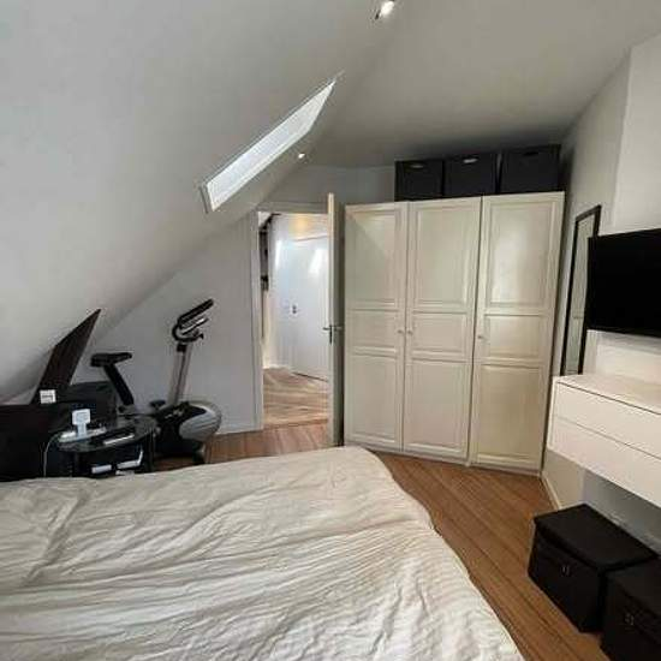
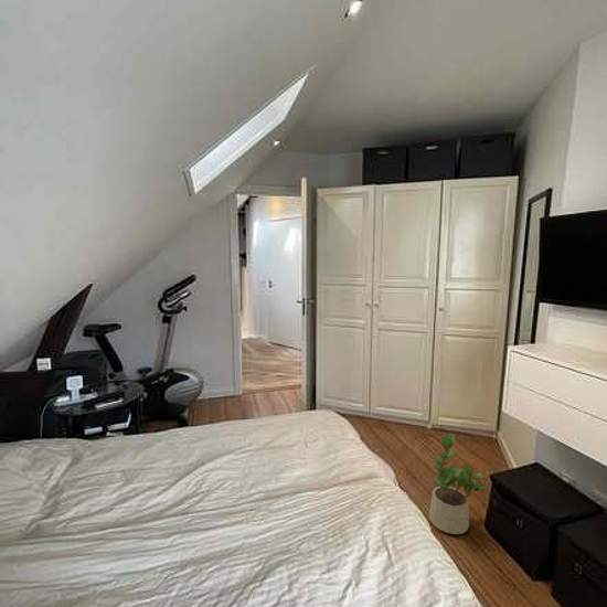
+ potted plant [428,433,487,535]
